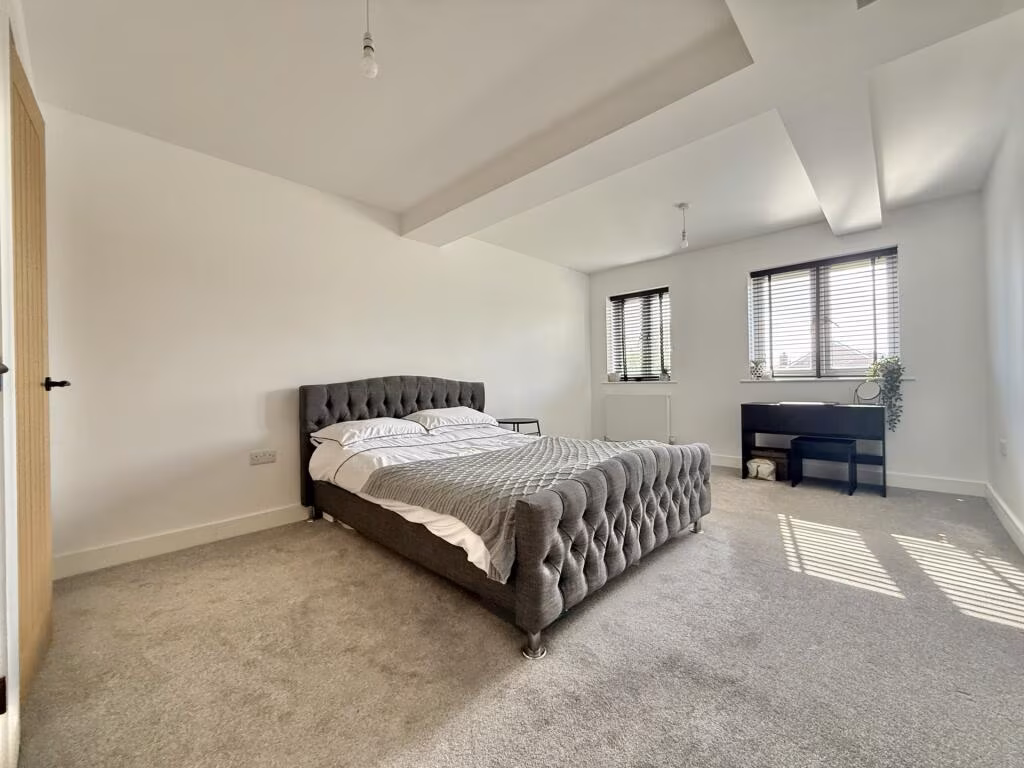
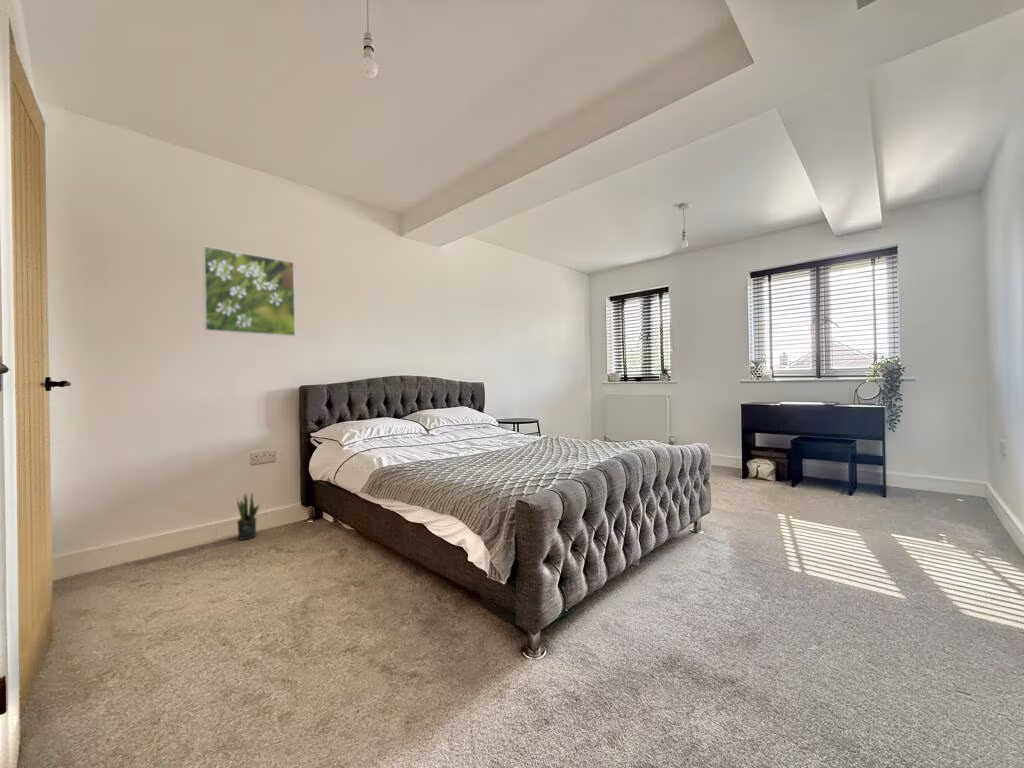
+ potted plant [236,492,260,541]
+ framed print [202,245,296,337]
